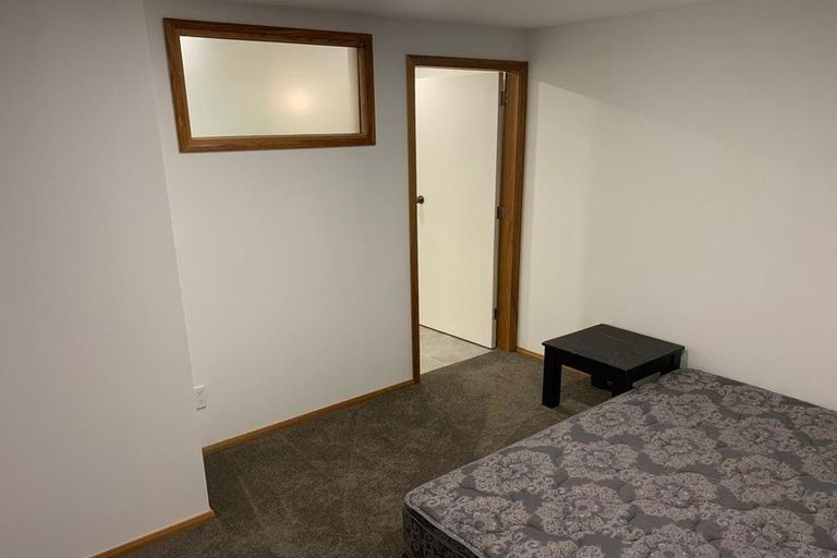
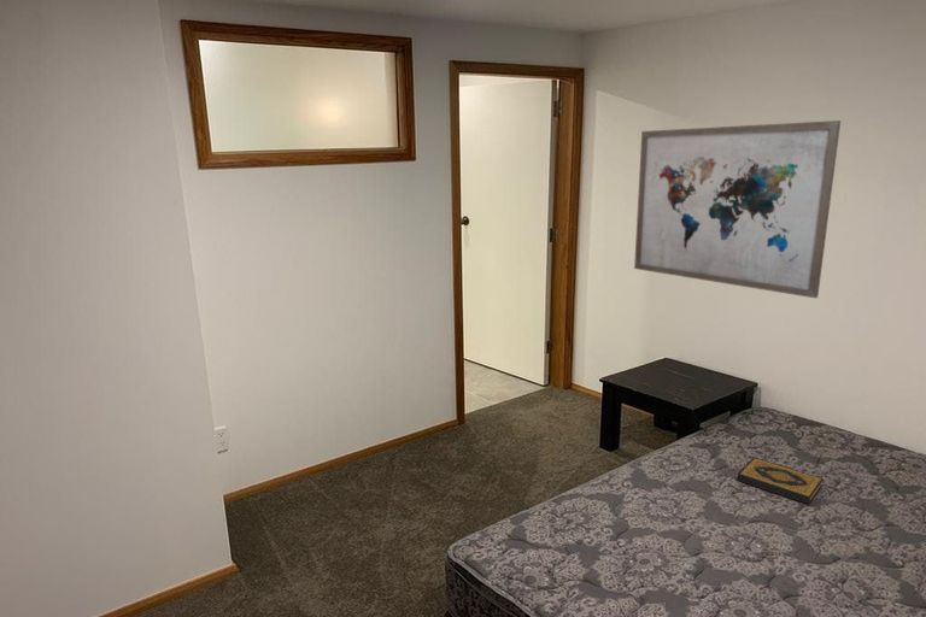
+ hardback book [735,457,825,505]
+ wall art [633,119,842,299]
